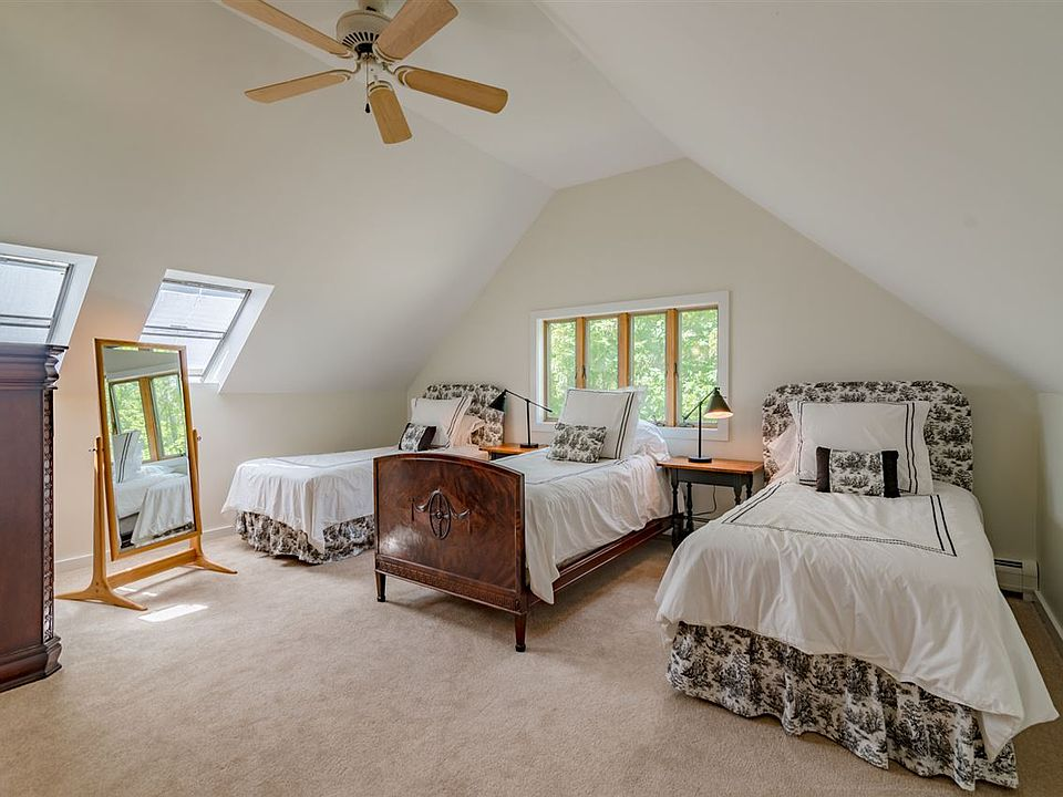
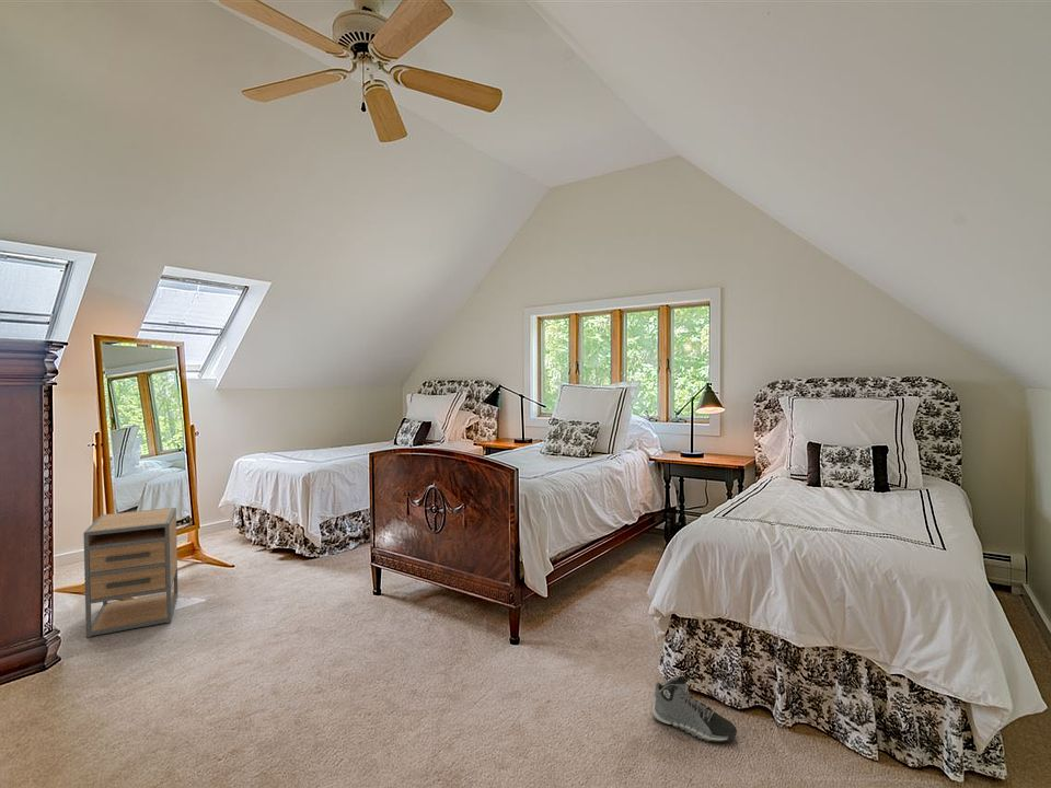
+ nightstand [82,507,180,639]
+ sneaker [651,675,738,743]
